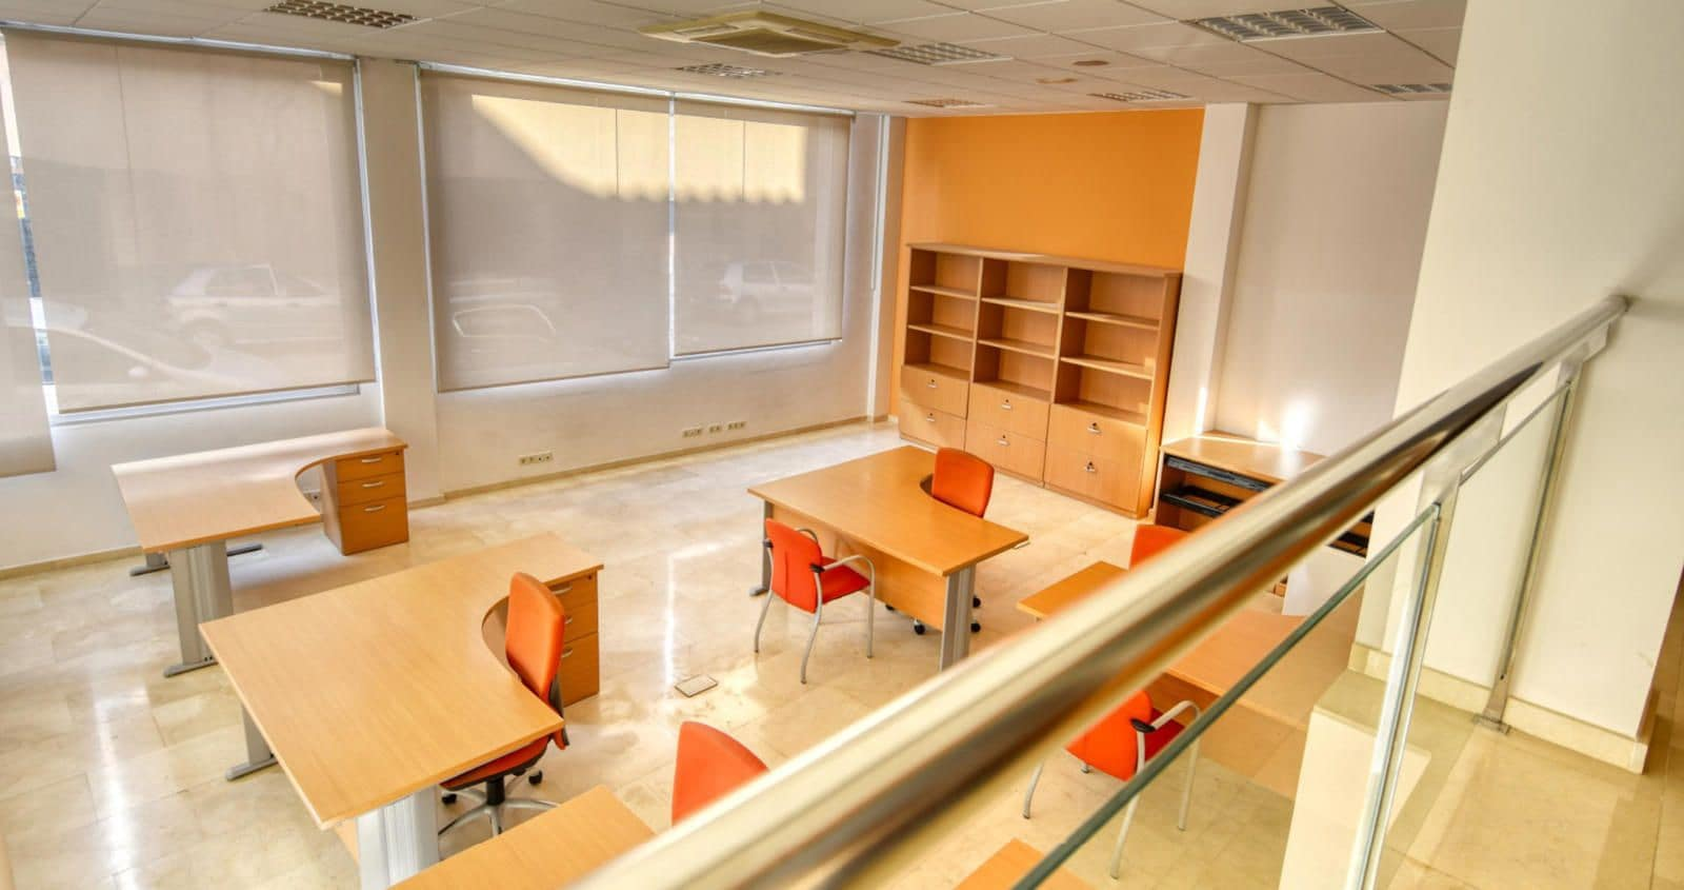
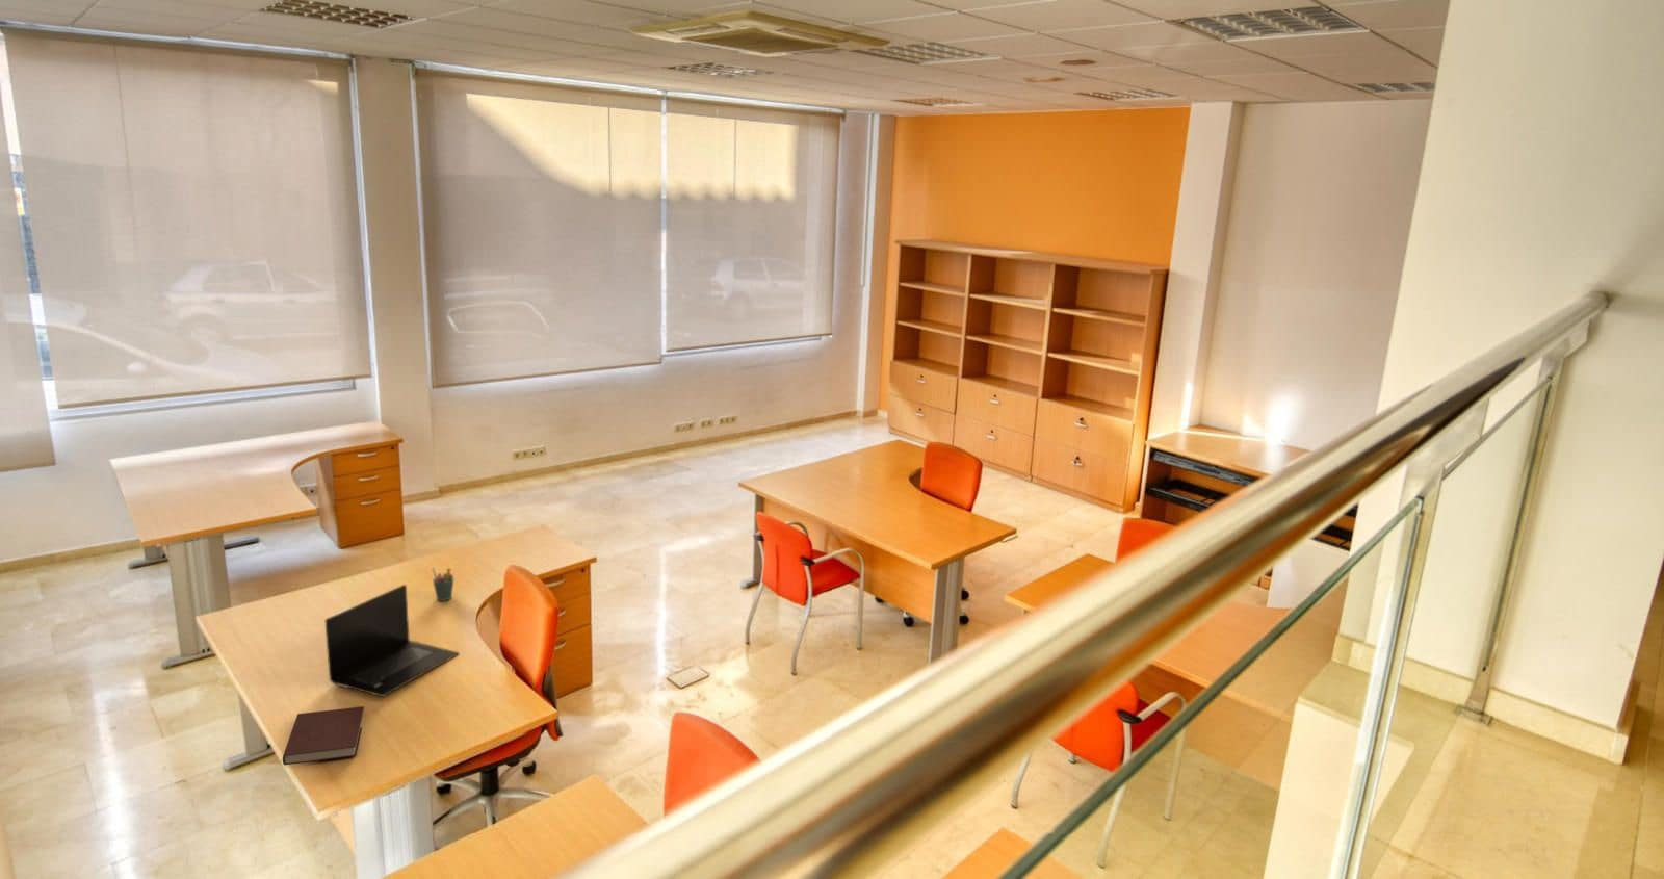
+ laptop [325,583,460,697]
+ notebook [282,705,365,766]
+ pen holder [430,565,456,602]
